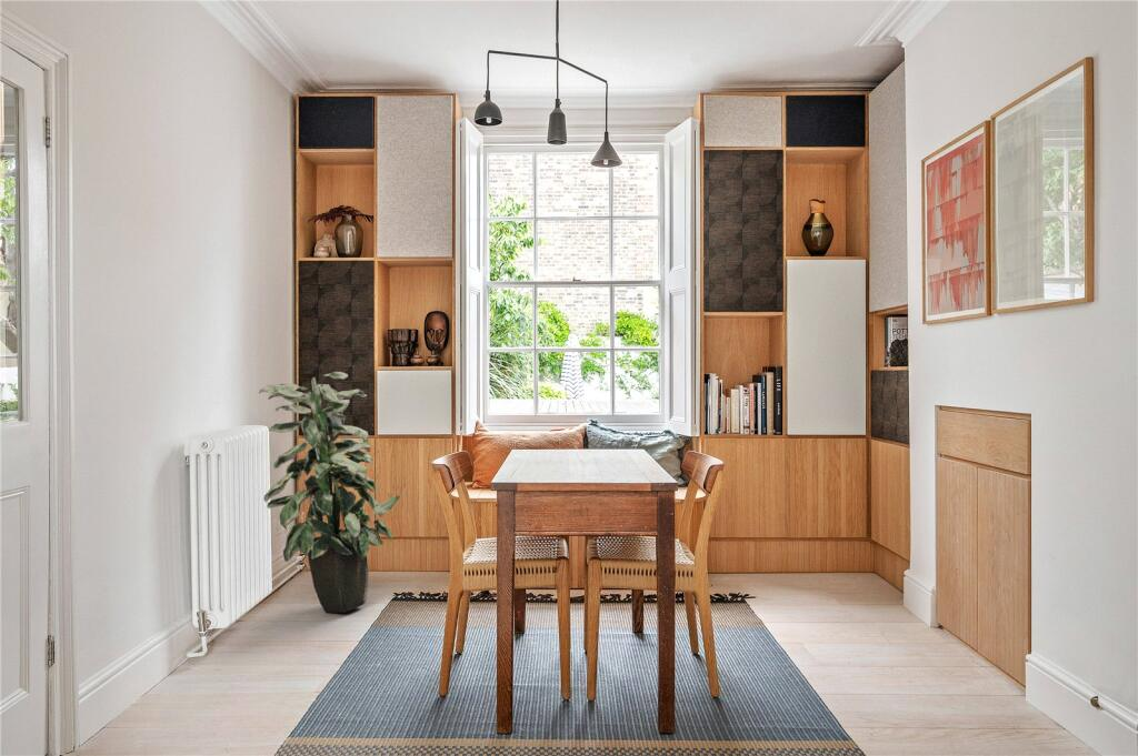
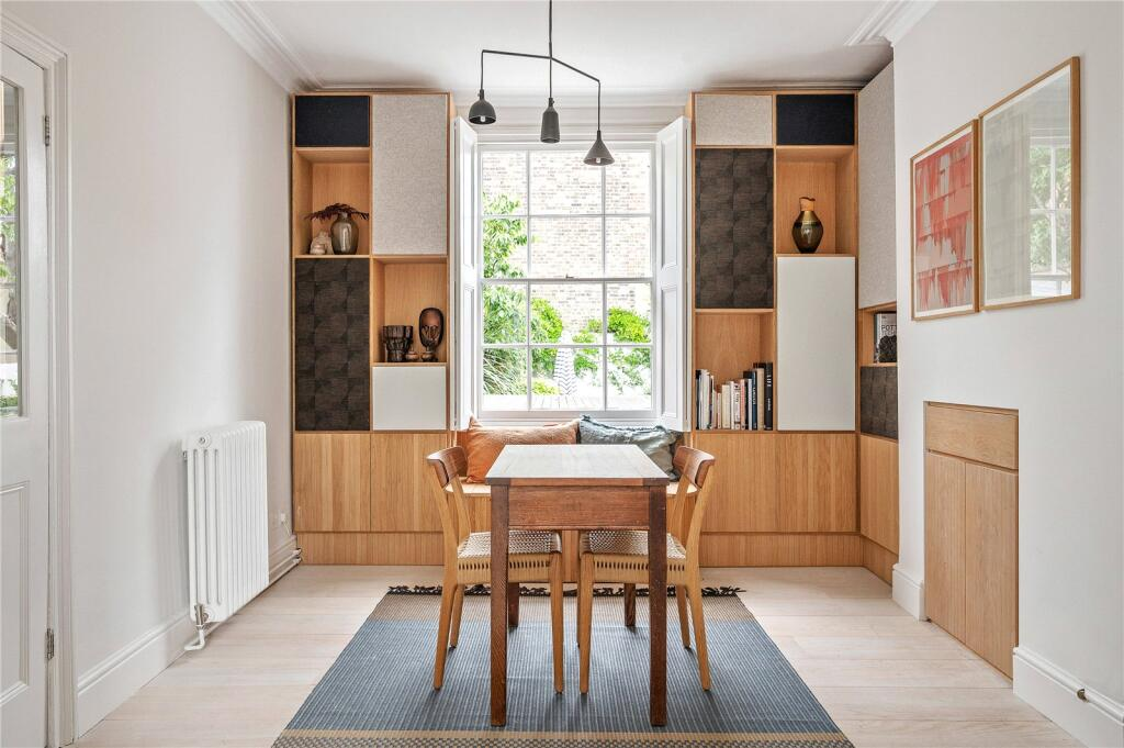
- indoor plant [258,371,401,614]
